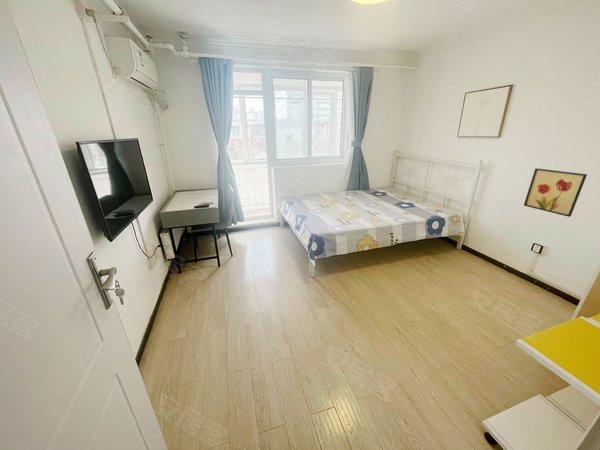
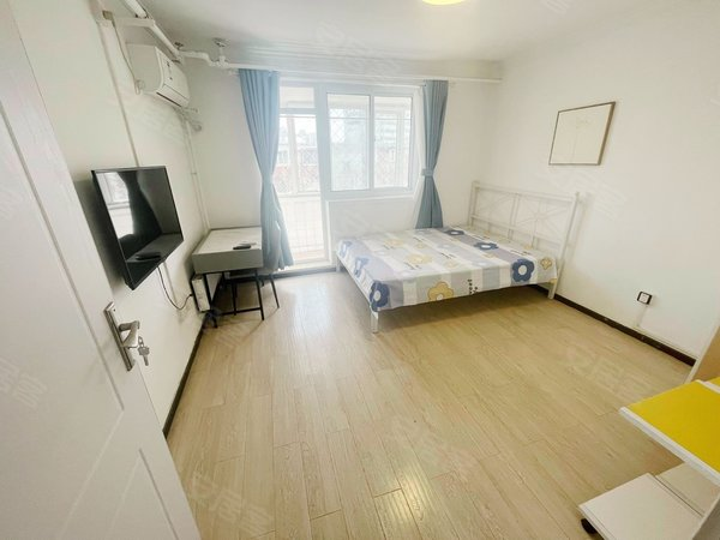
- wall art [523,167,588,218]
